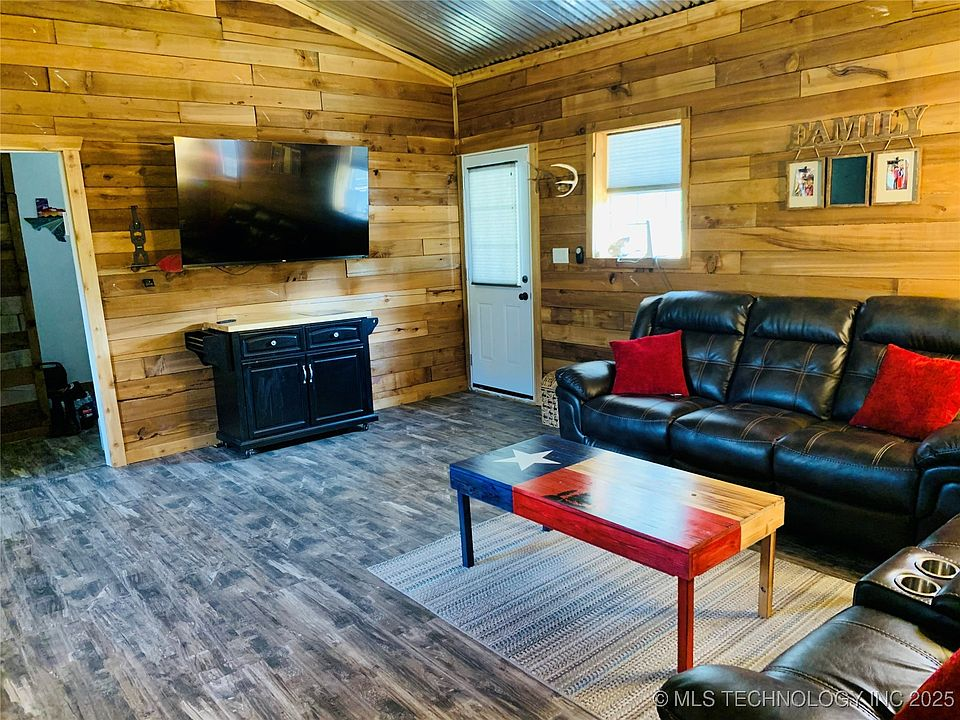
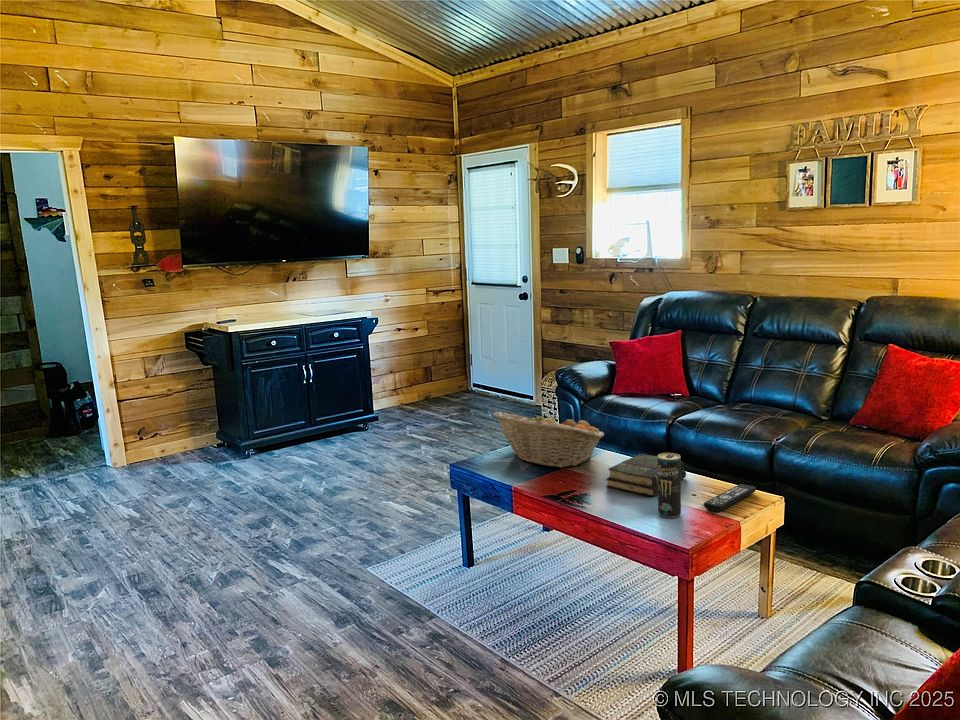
+ beverage can [657,452,682,519]
+ book [605,453,687,497]
+ fruit basket [492,411,605,469]
+ remote control [703,483,757,512]
